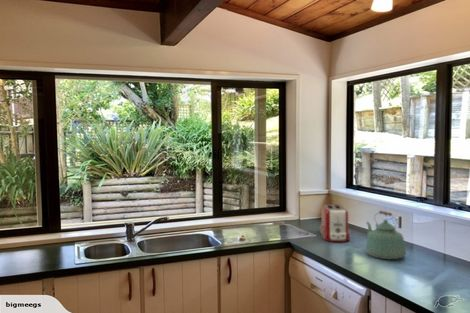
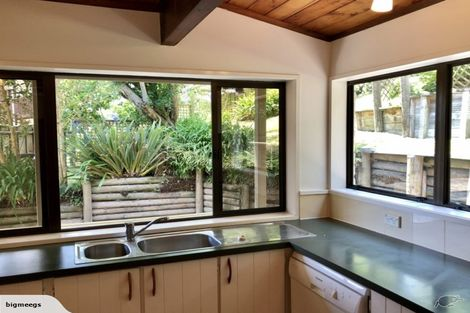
- kettle [365,210,407,260]
- toaster [319,203,352,243]
